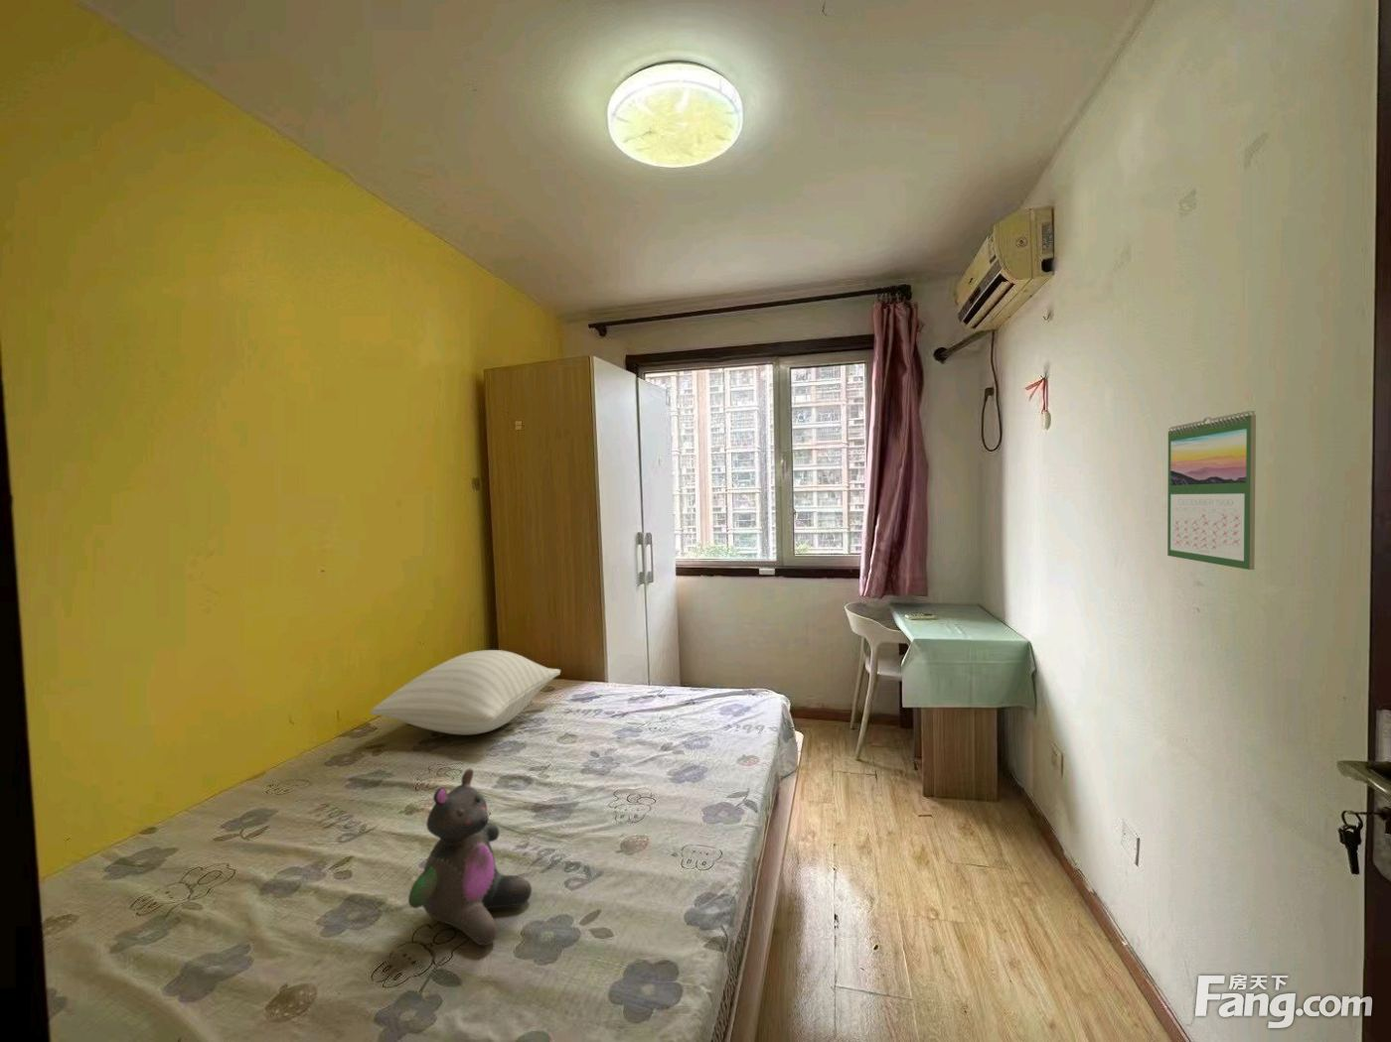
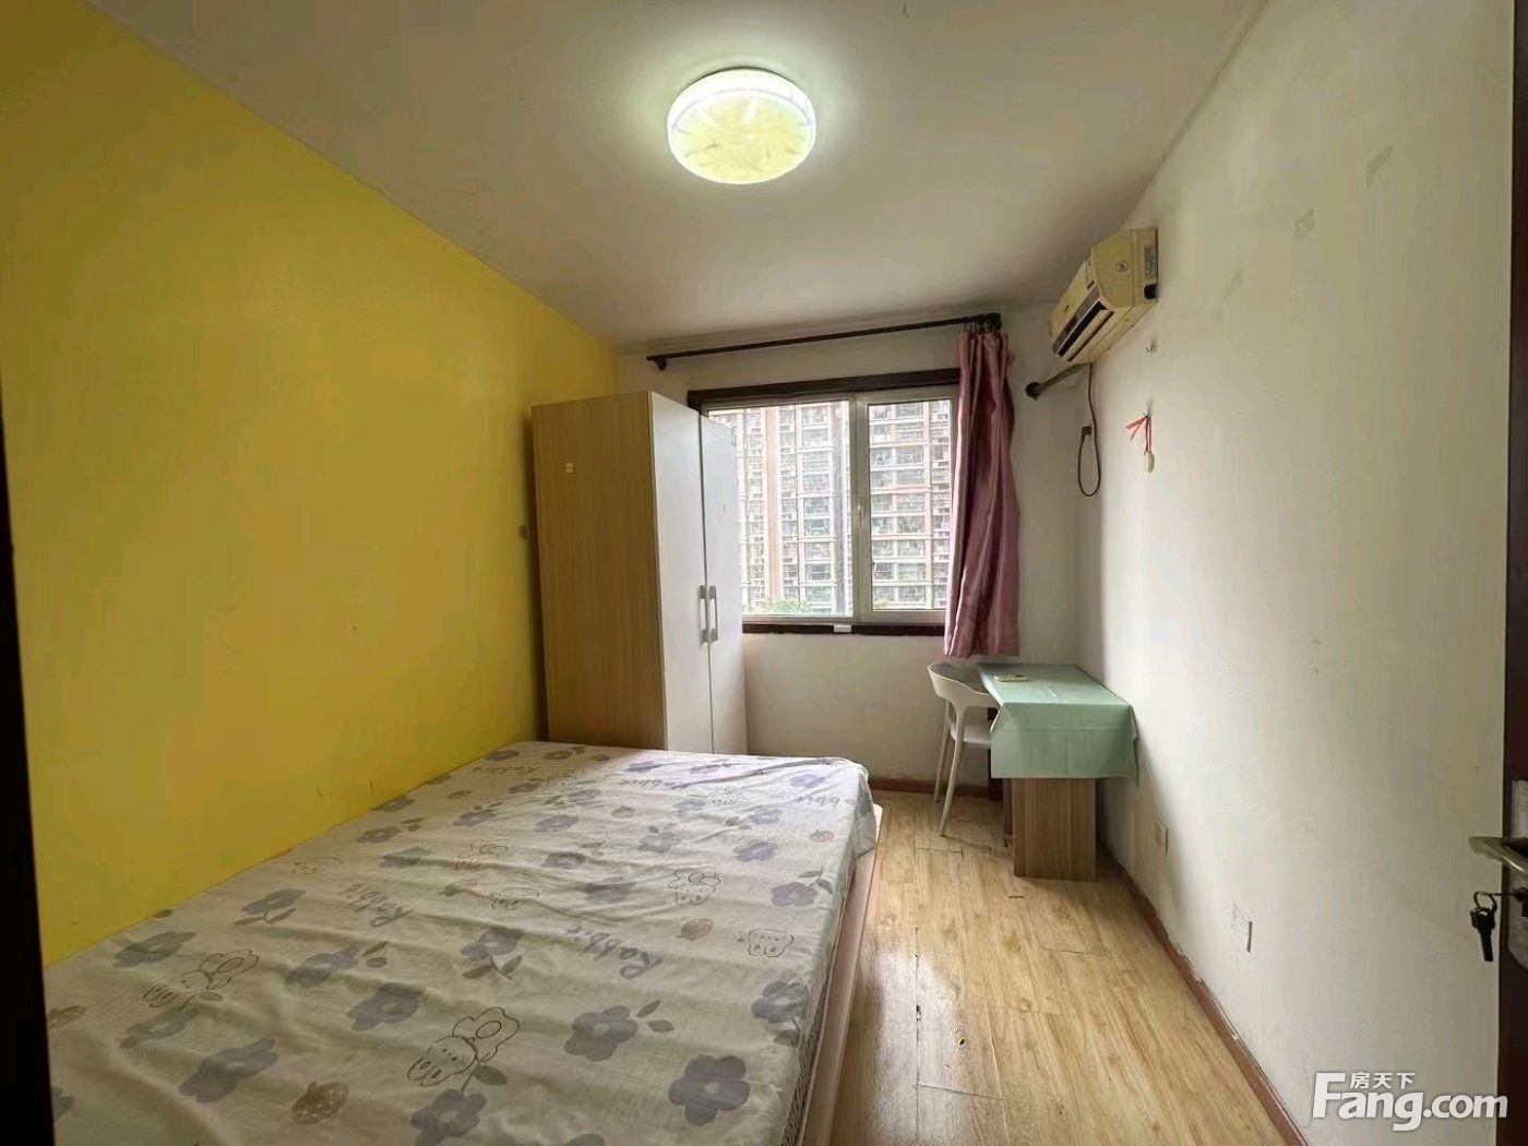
- stuffed bear [407,768,532,947]
- calendar [1166,409,1257,570]
- pillow [369,649,562,736]
